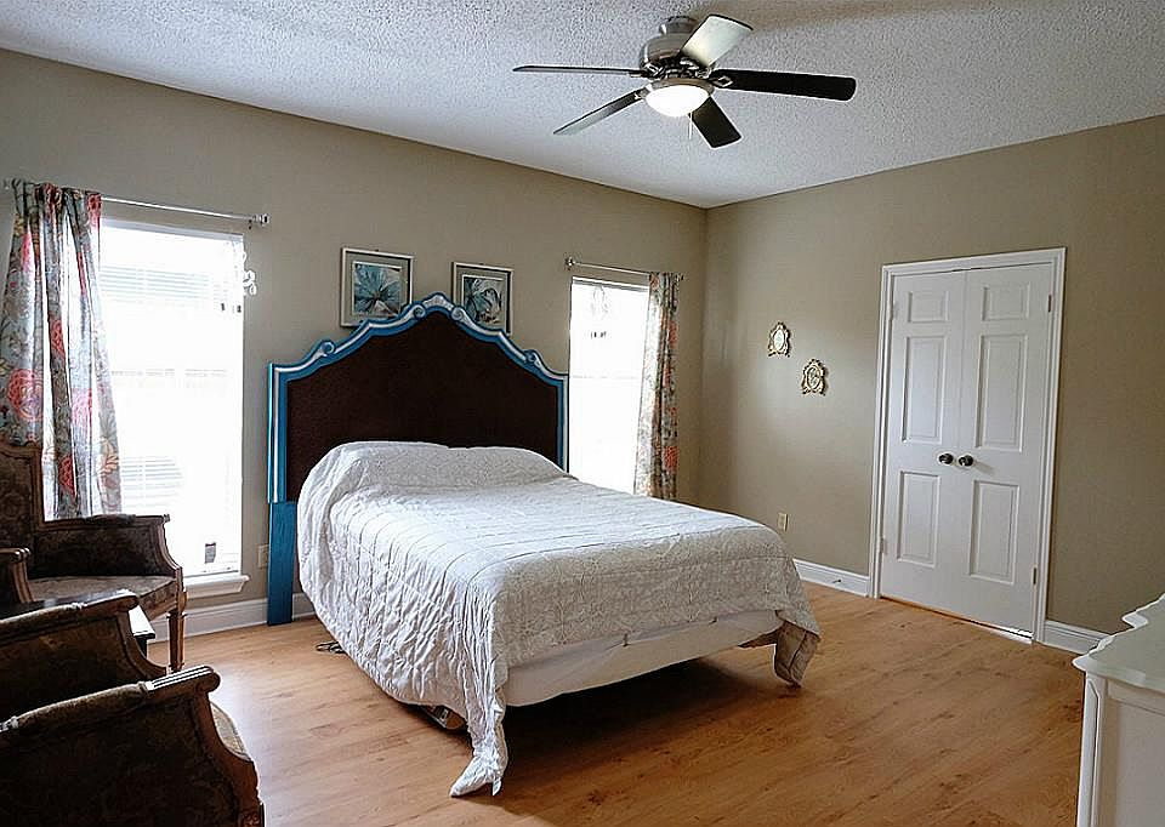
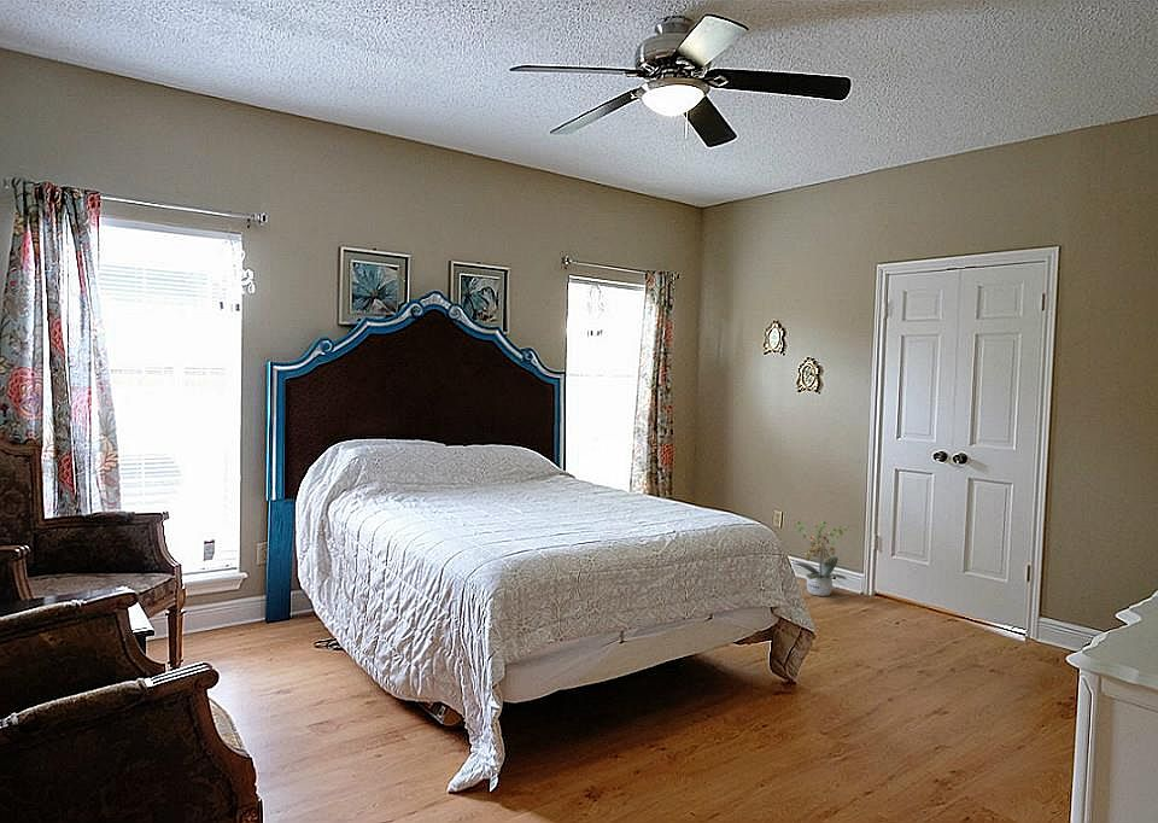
+ potted plant [793,518,852,597]
